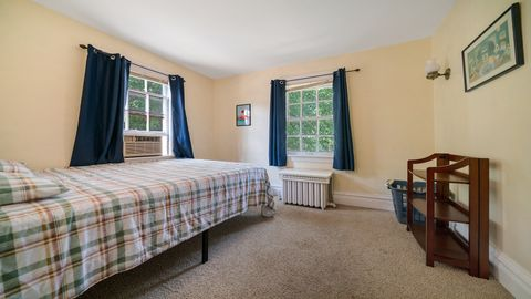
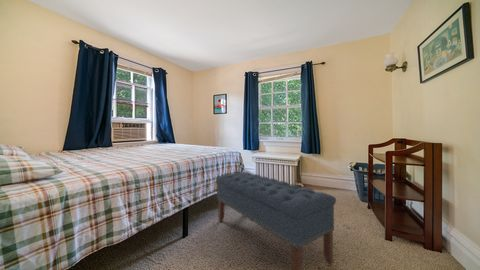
+ bench [215,171,337,270]
